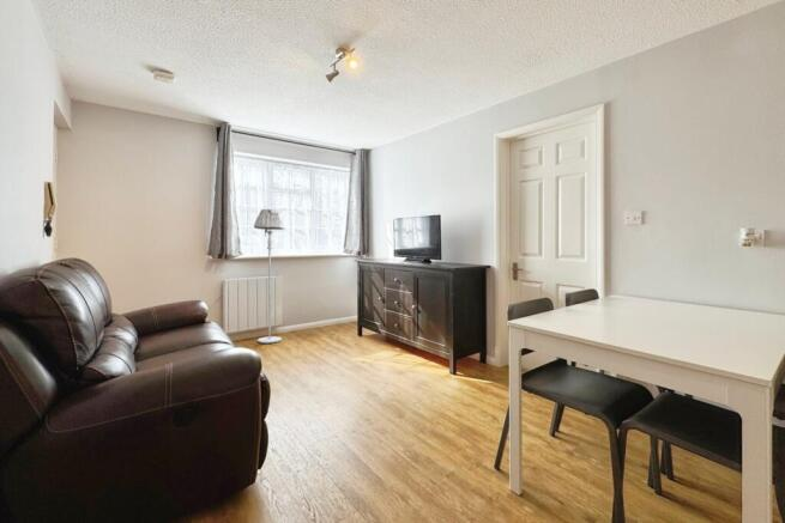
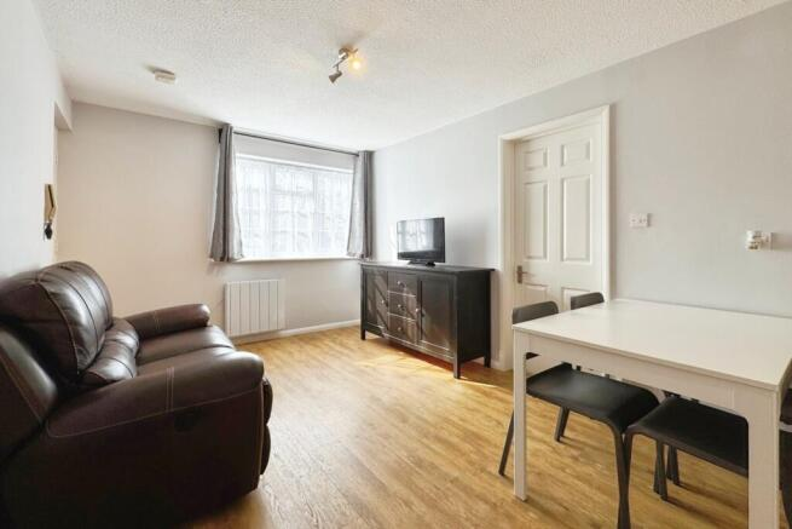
- floor lamp [253,208,286,345]
